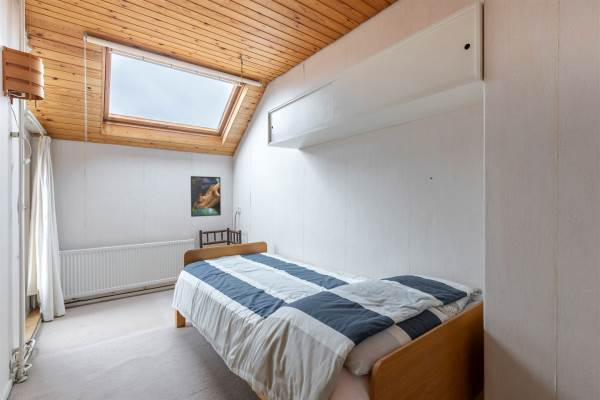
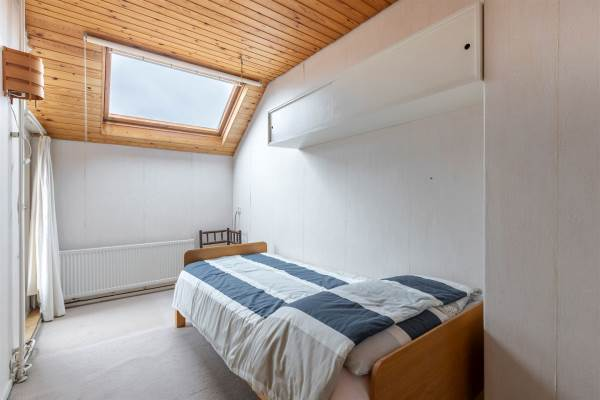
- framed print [190,175,222,218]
